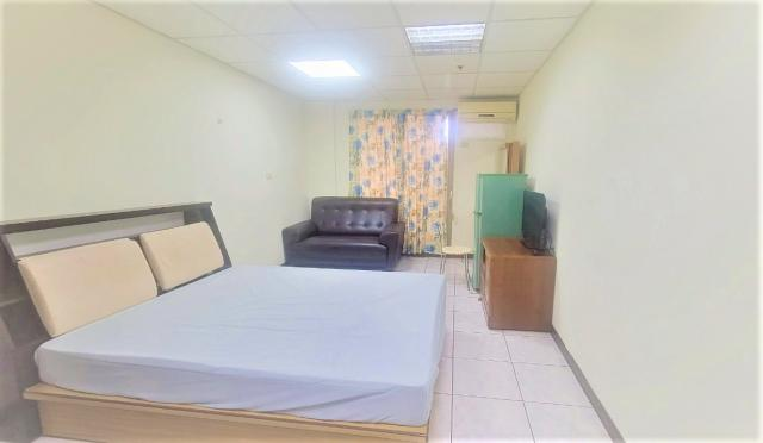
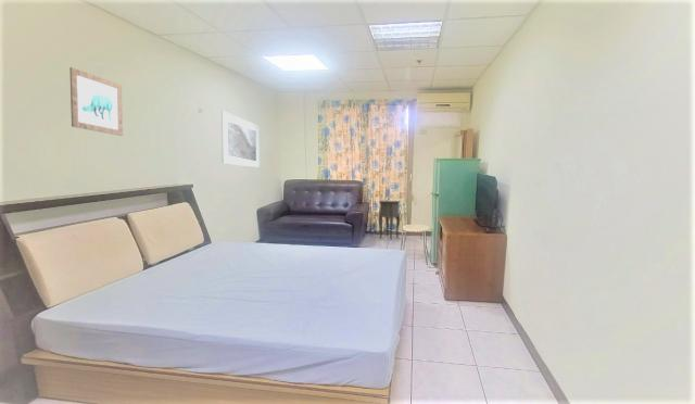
+ wall art [68,66,124,137]
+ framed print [220,111,261,169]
+ side table [377,200,402,240]
